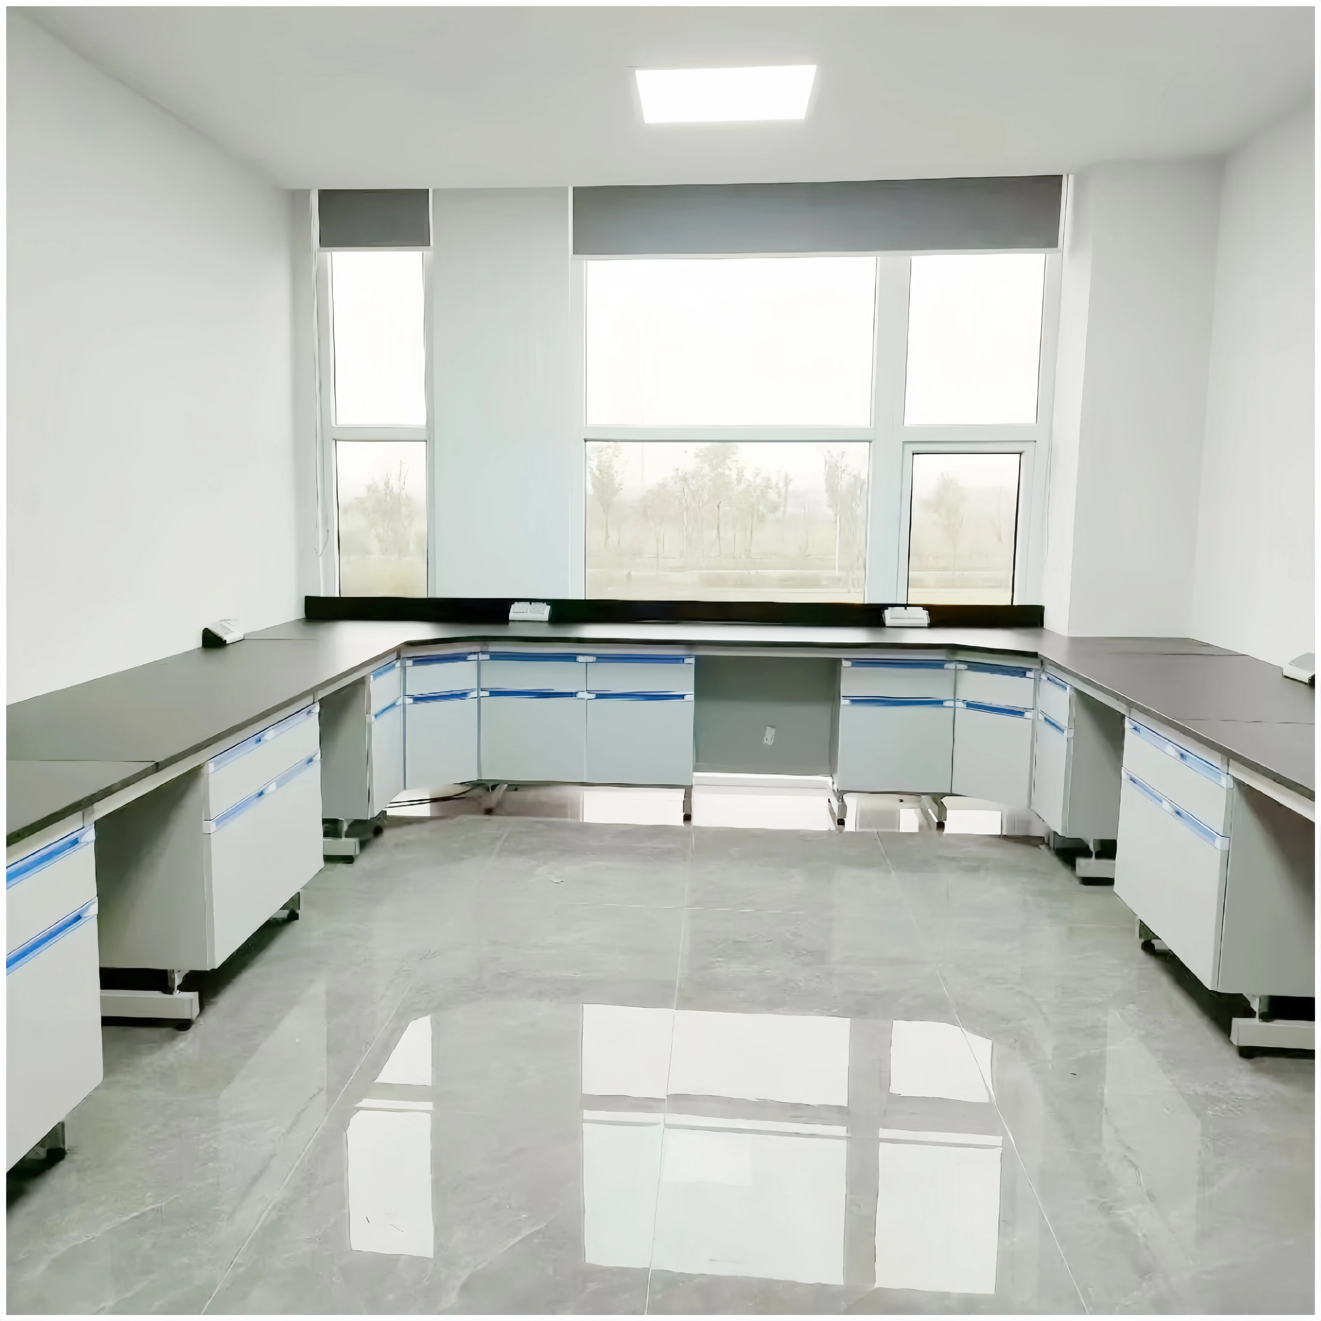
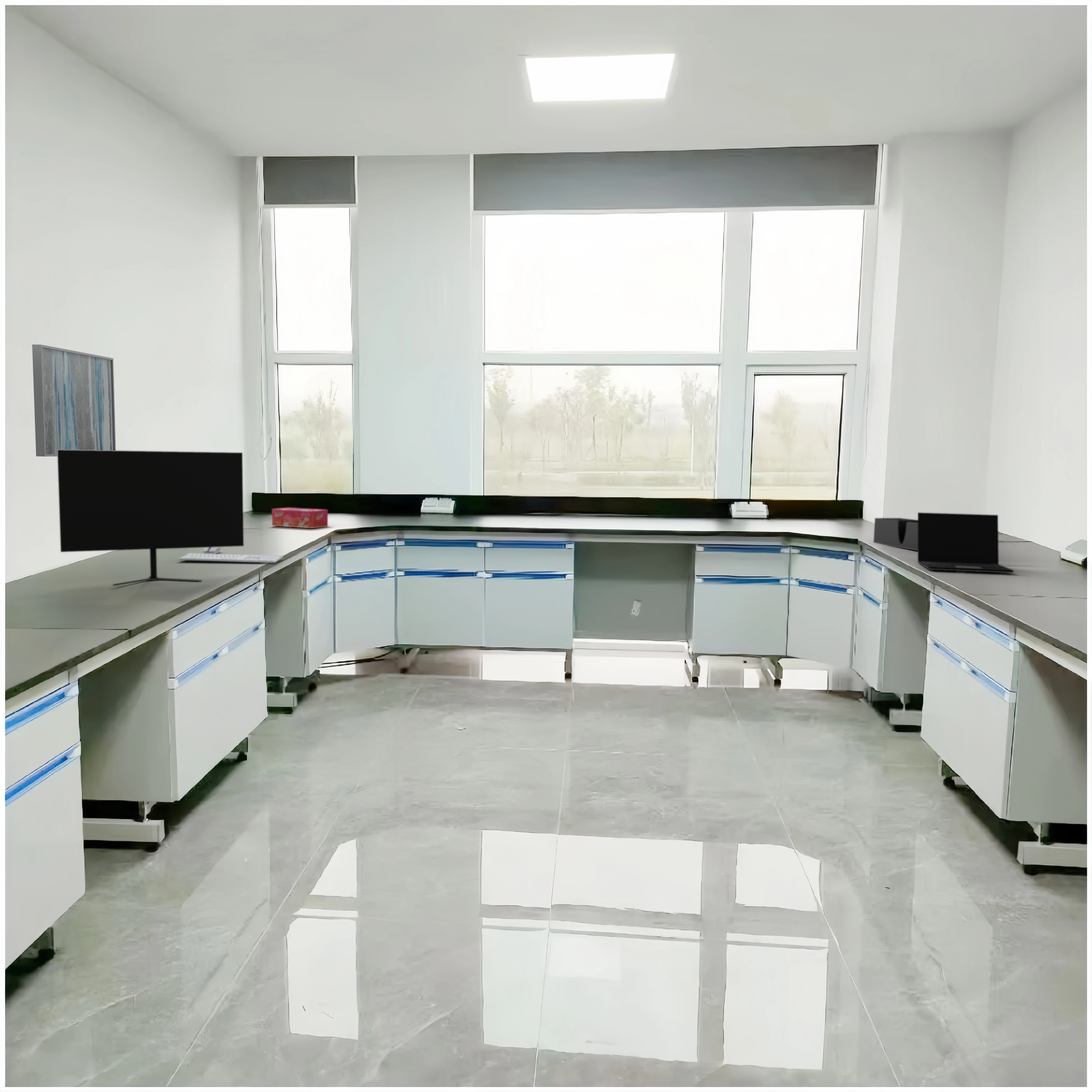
+ keyboard [179,553,283,563]
+ wall art [32,344,116,457]
+ tissue box [272,508,328,528]
+ desk organizer [873,518,918,551]
+ monitor [57,449,244,586]
+ laptop [917,512,1014,573]
+ computer mouse [203,547,221,554]
